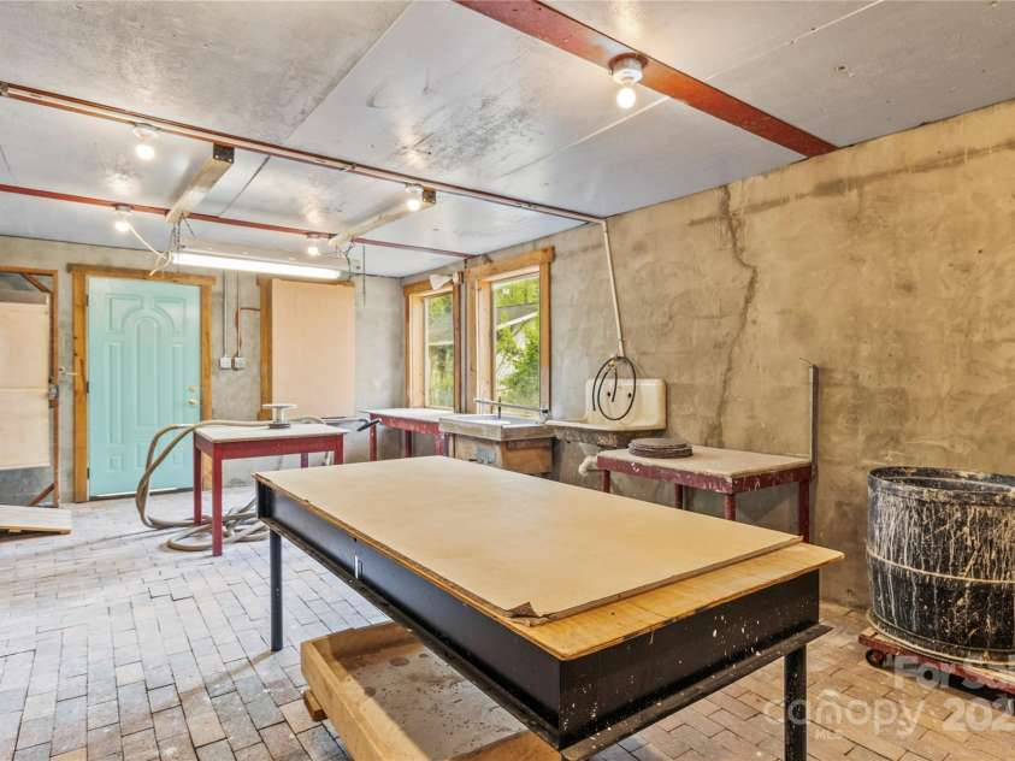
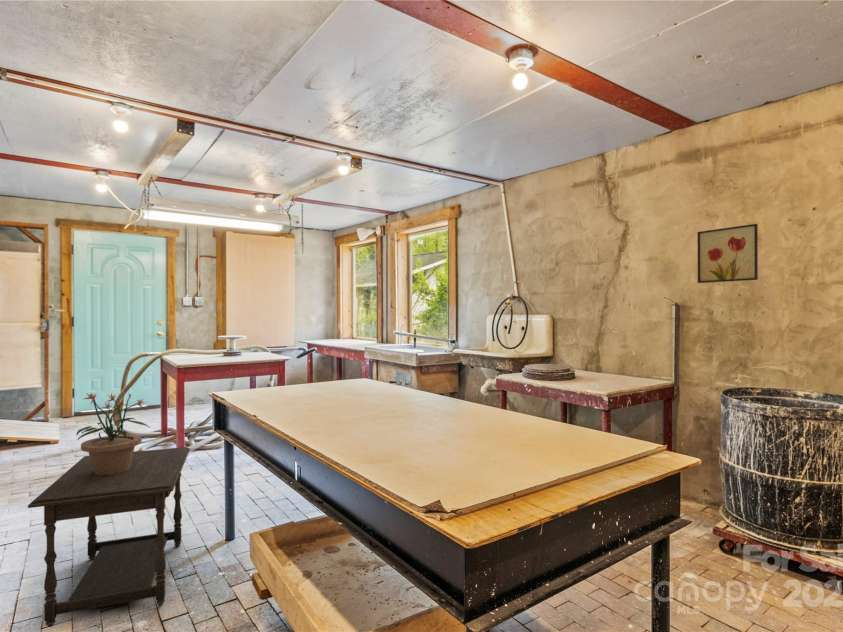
+ side table [27,446,191,628]
+ potted plant [76,392,151,475]
+ wall art [697,223,759,284]
